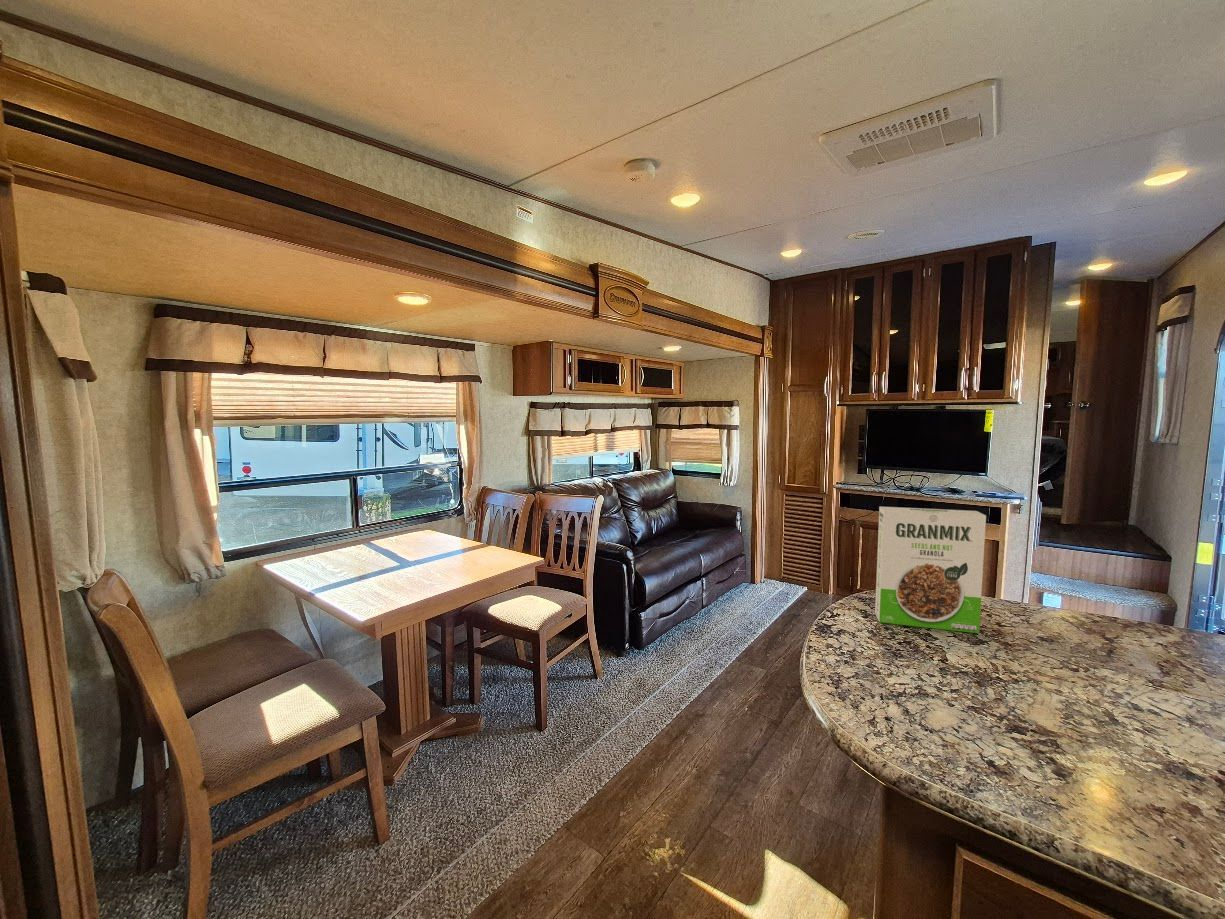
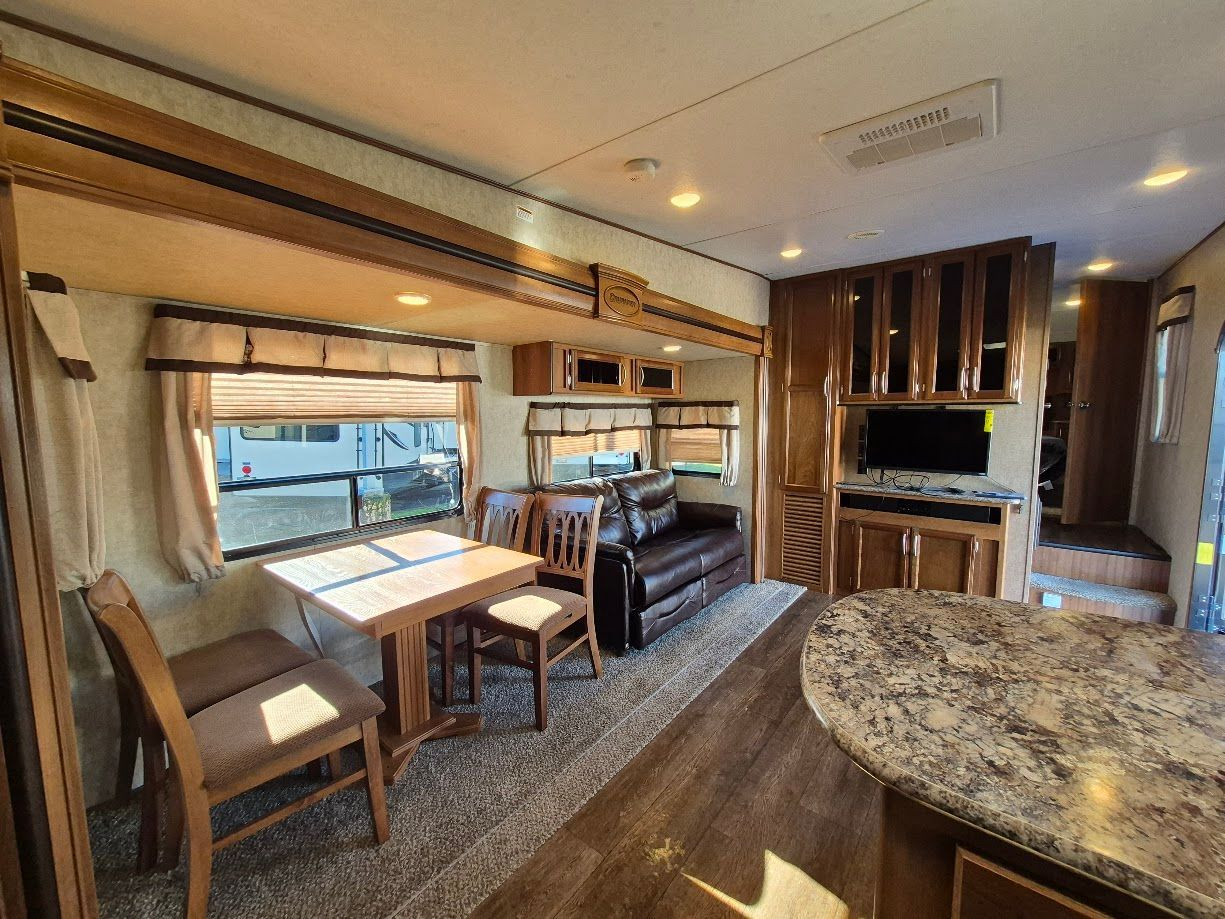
- cereal box [874,506,987,634]
